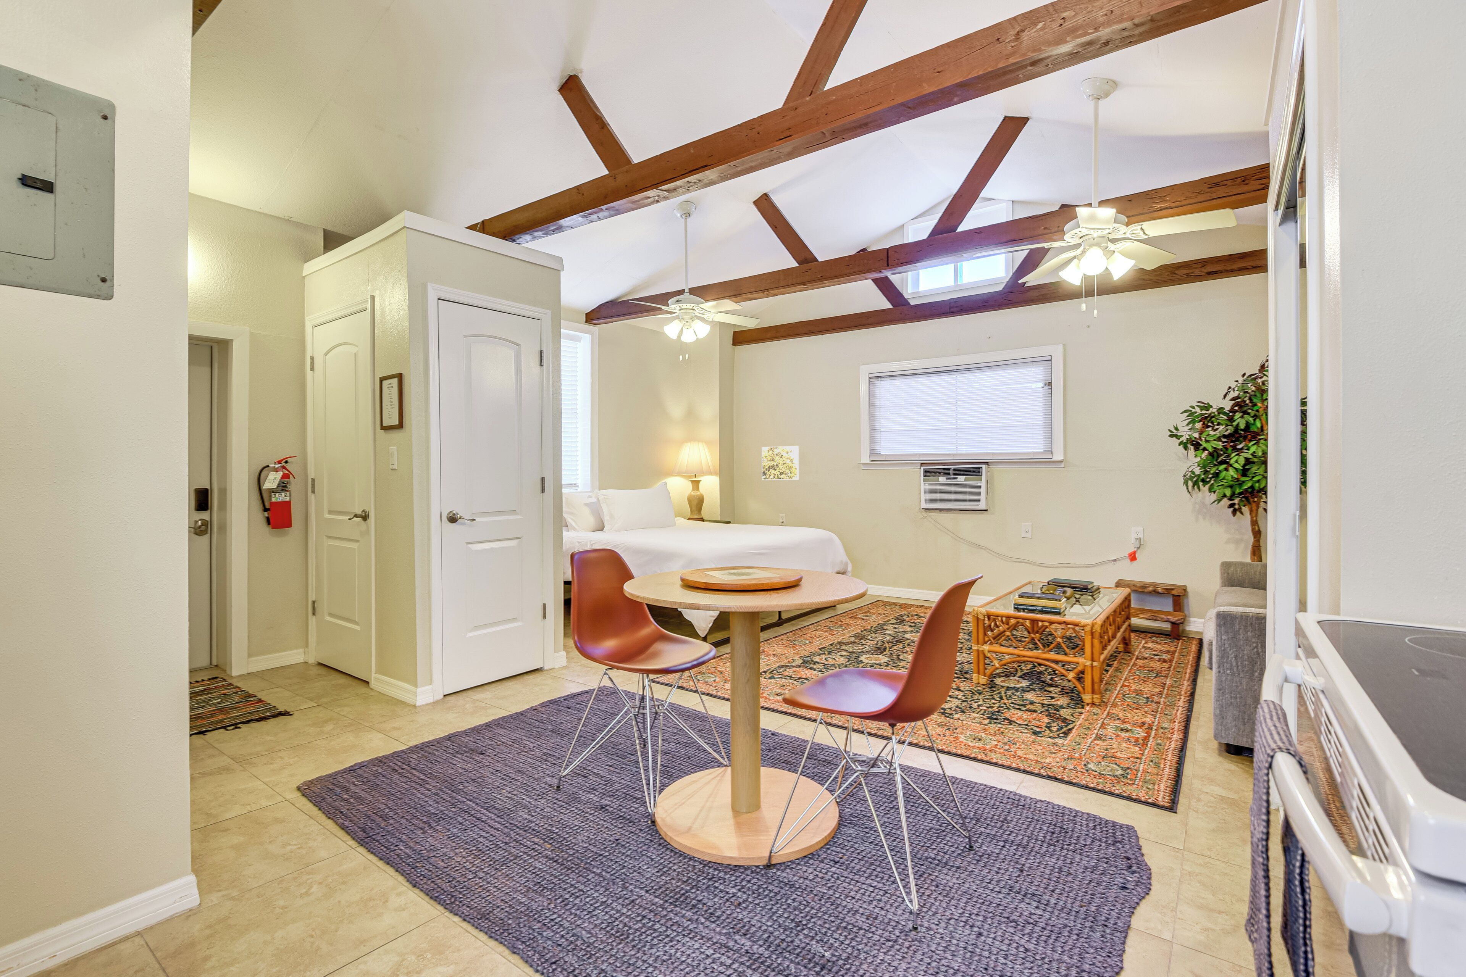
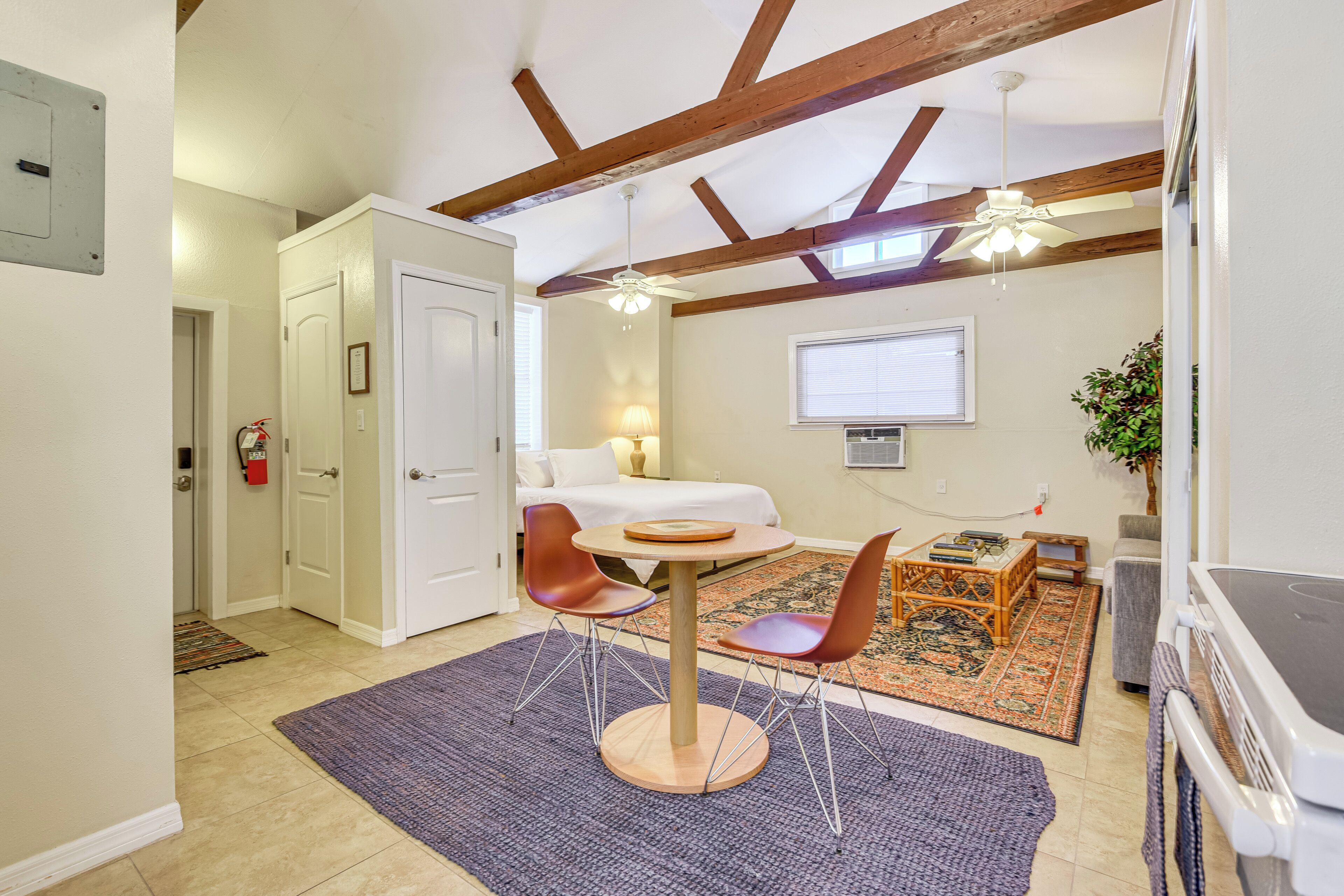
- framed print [761,445,800,481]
